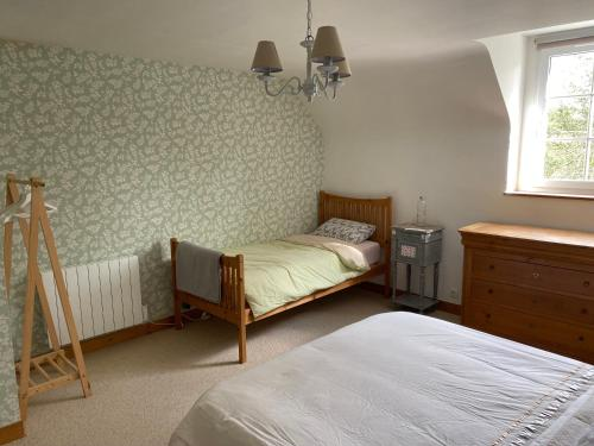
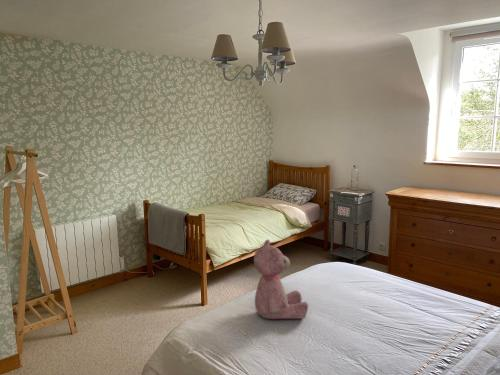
+ teddy bear [253,239,309,320]
